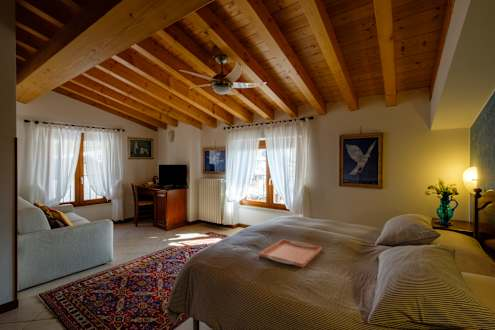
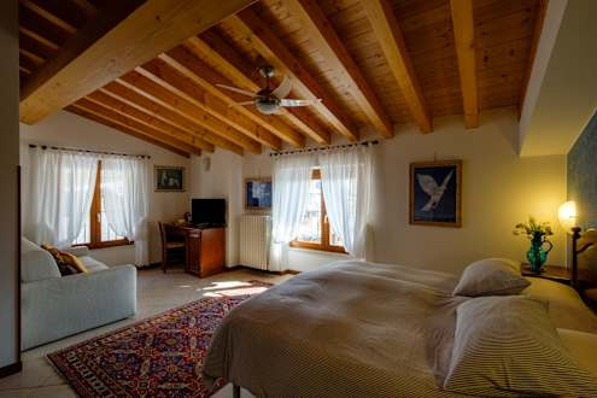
- serving tray [258,238,323,268]
